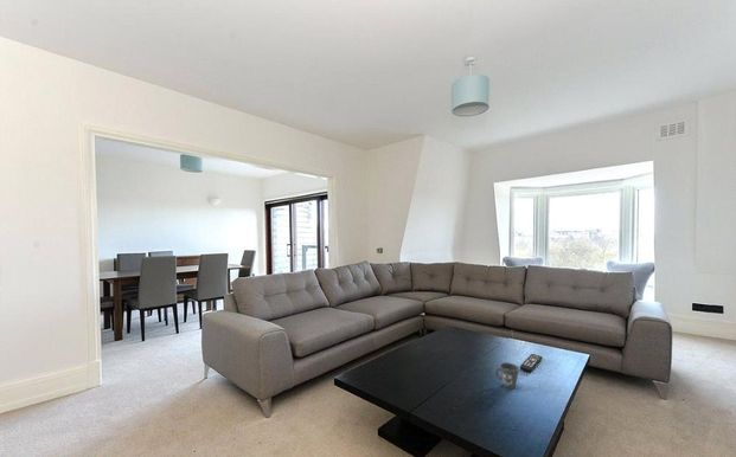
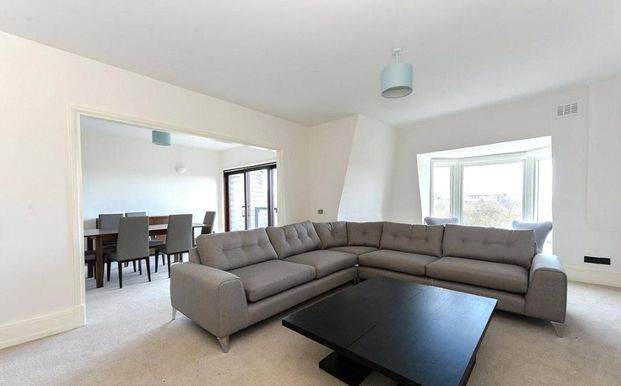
- mug [494,361,520,390]
- remote control [519,353,544,374]
